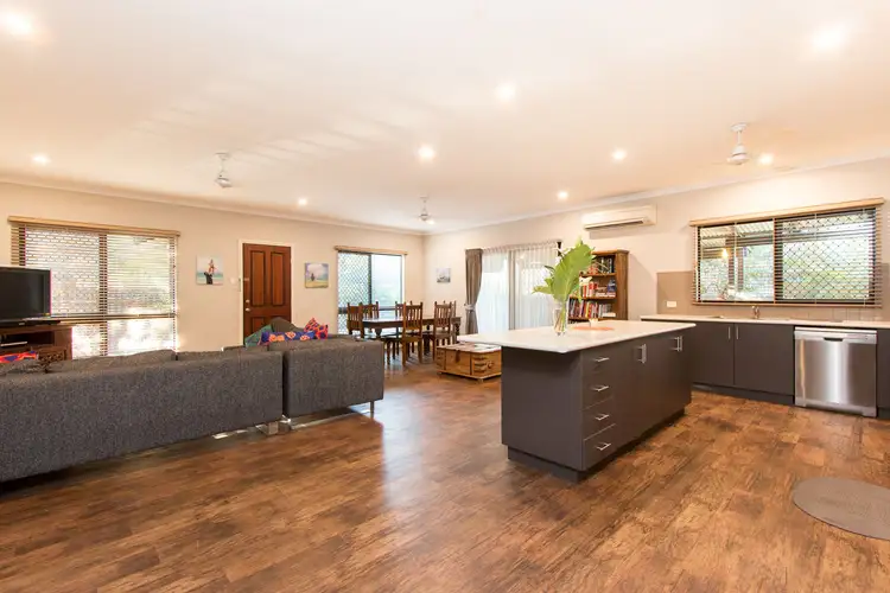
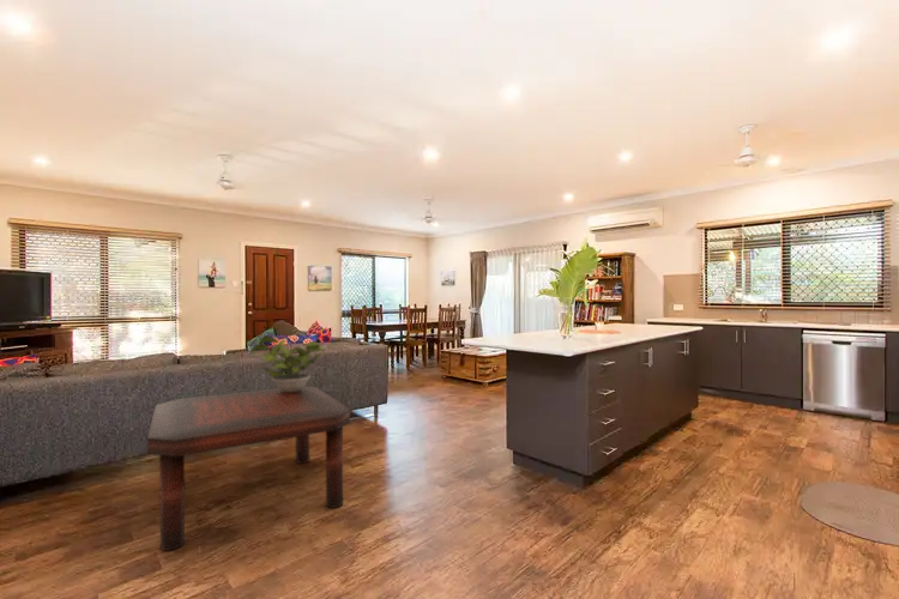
+ coffee table [146,386,351,552]
+ potted plant [249,334,324,393]
